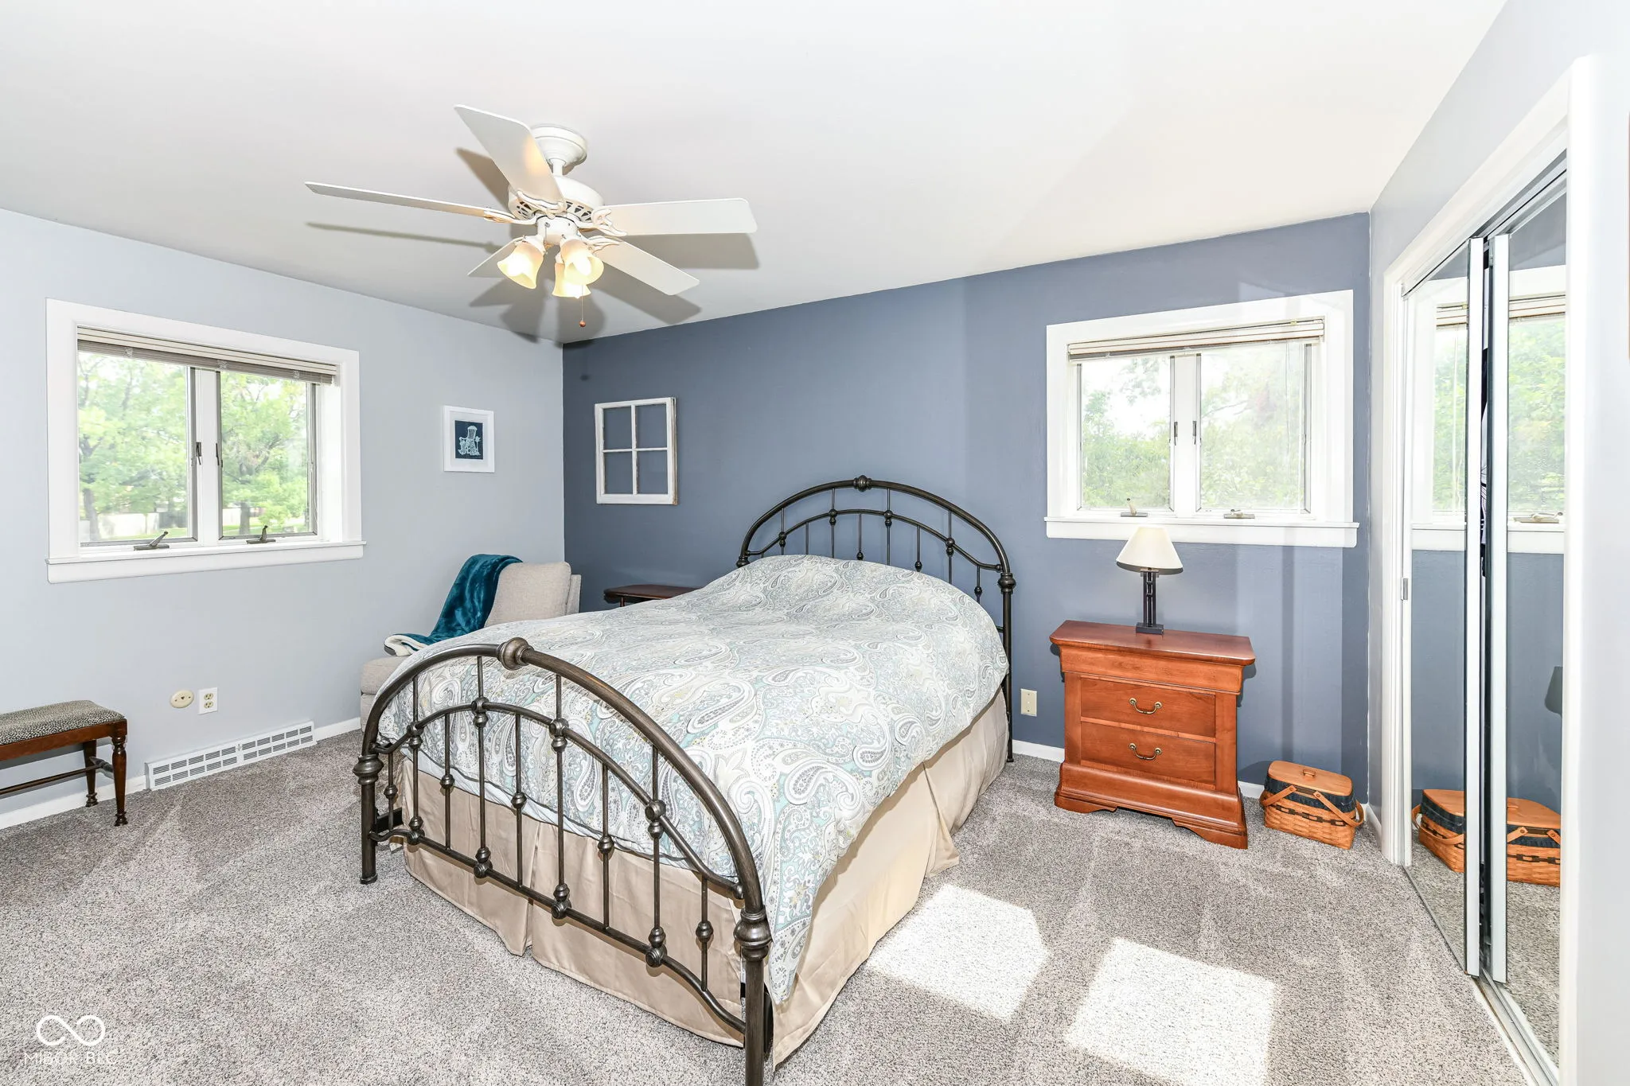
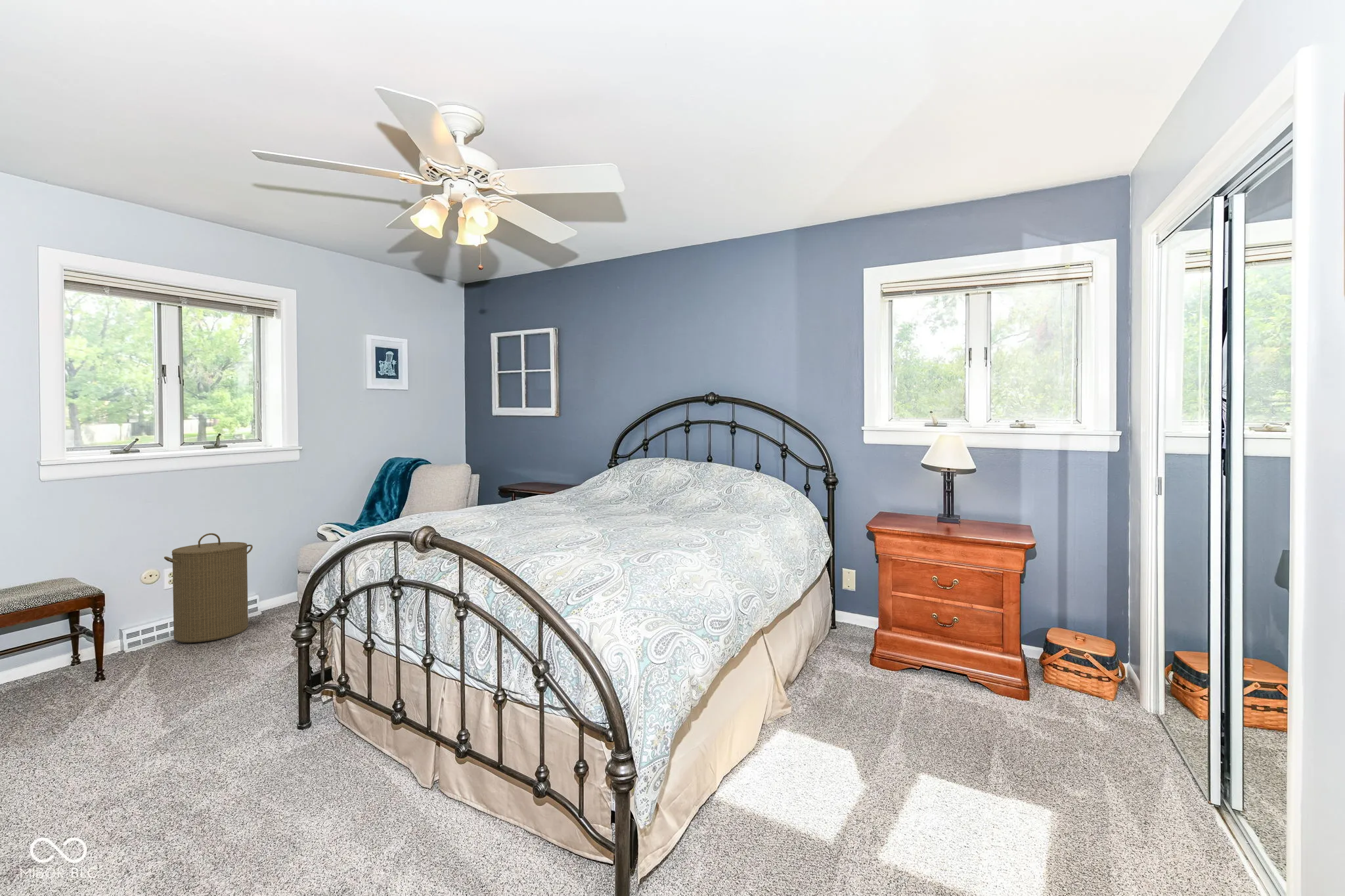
+ laundry hamper [164,532,254,643]
